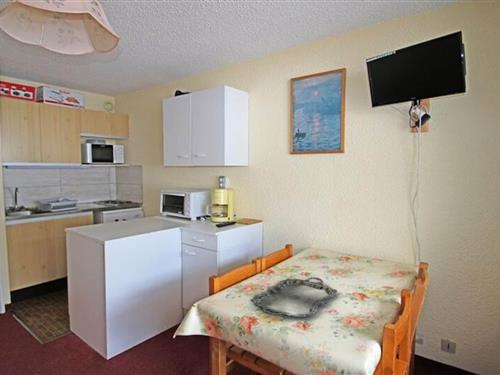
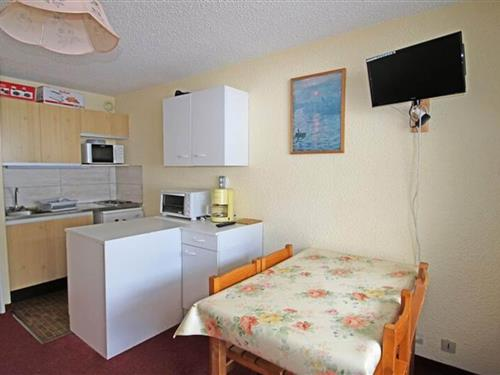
- serving tray [250,277,338,319]
